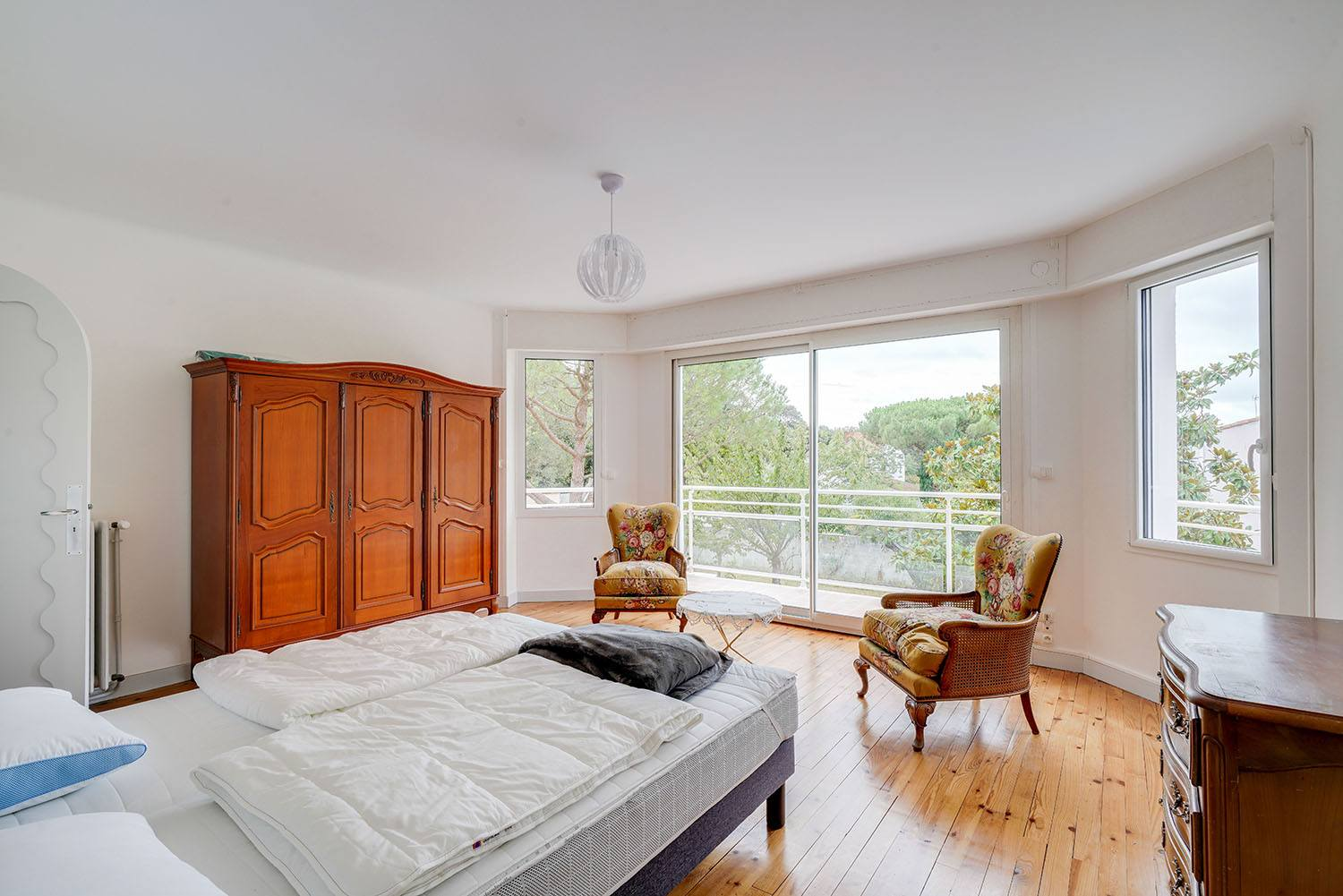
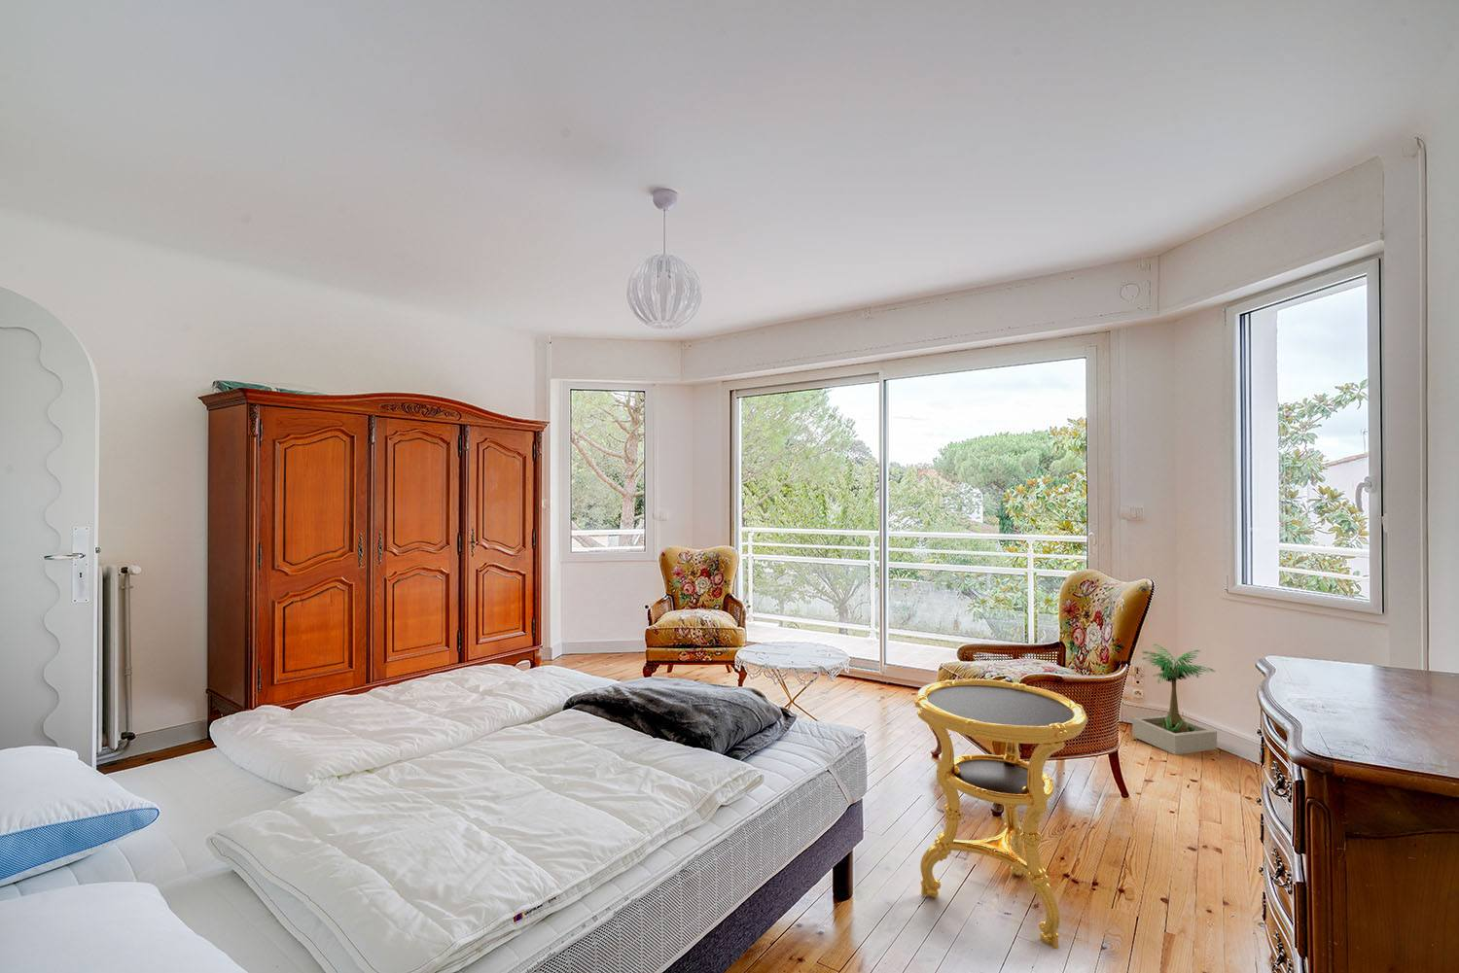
+ potted plant [1131,643,1218,756]
+ side table [914,679,1089,950]
